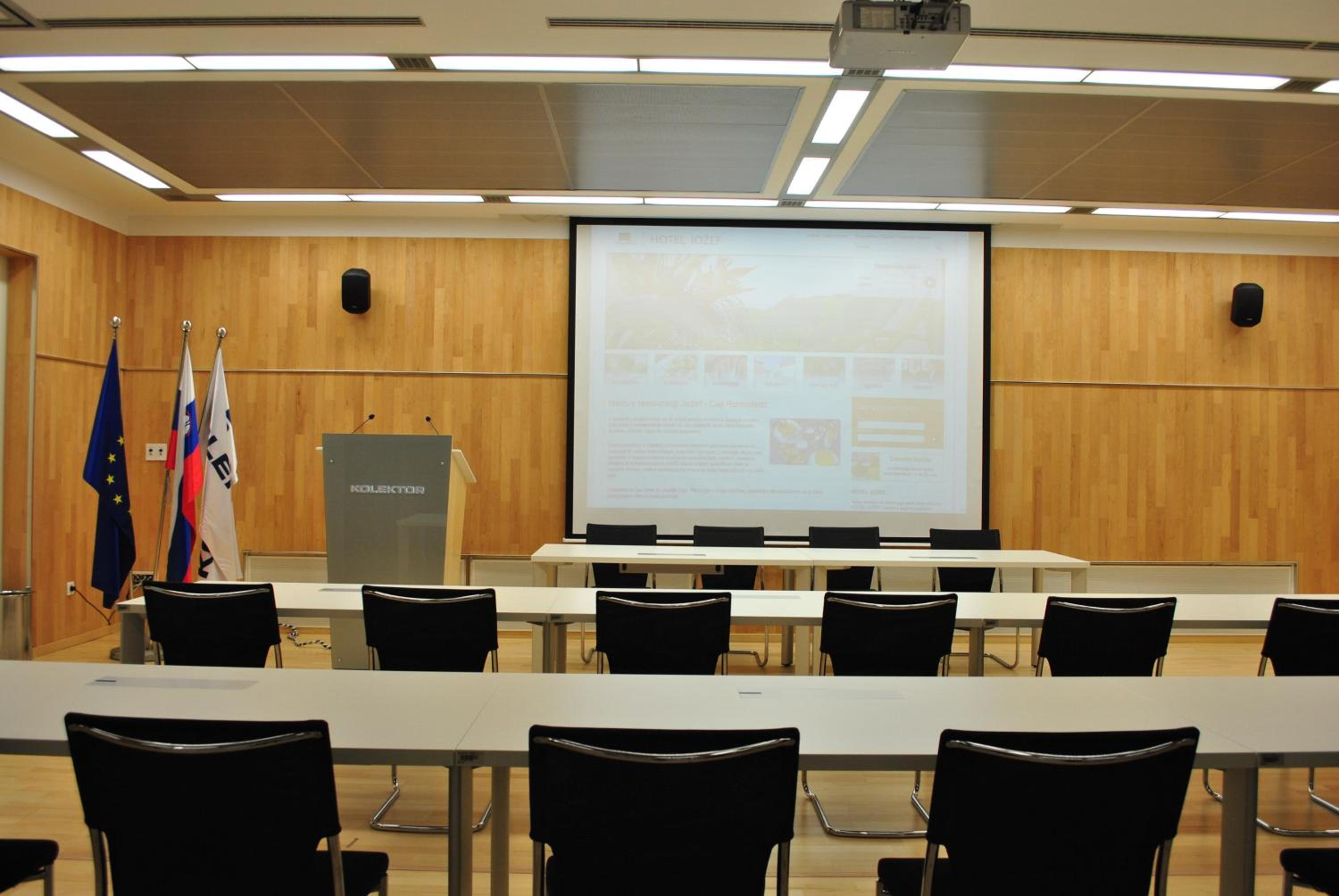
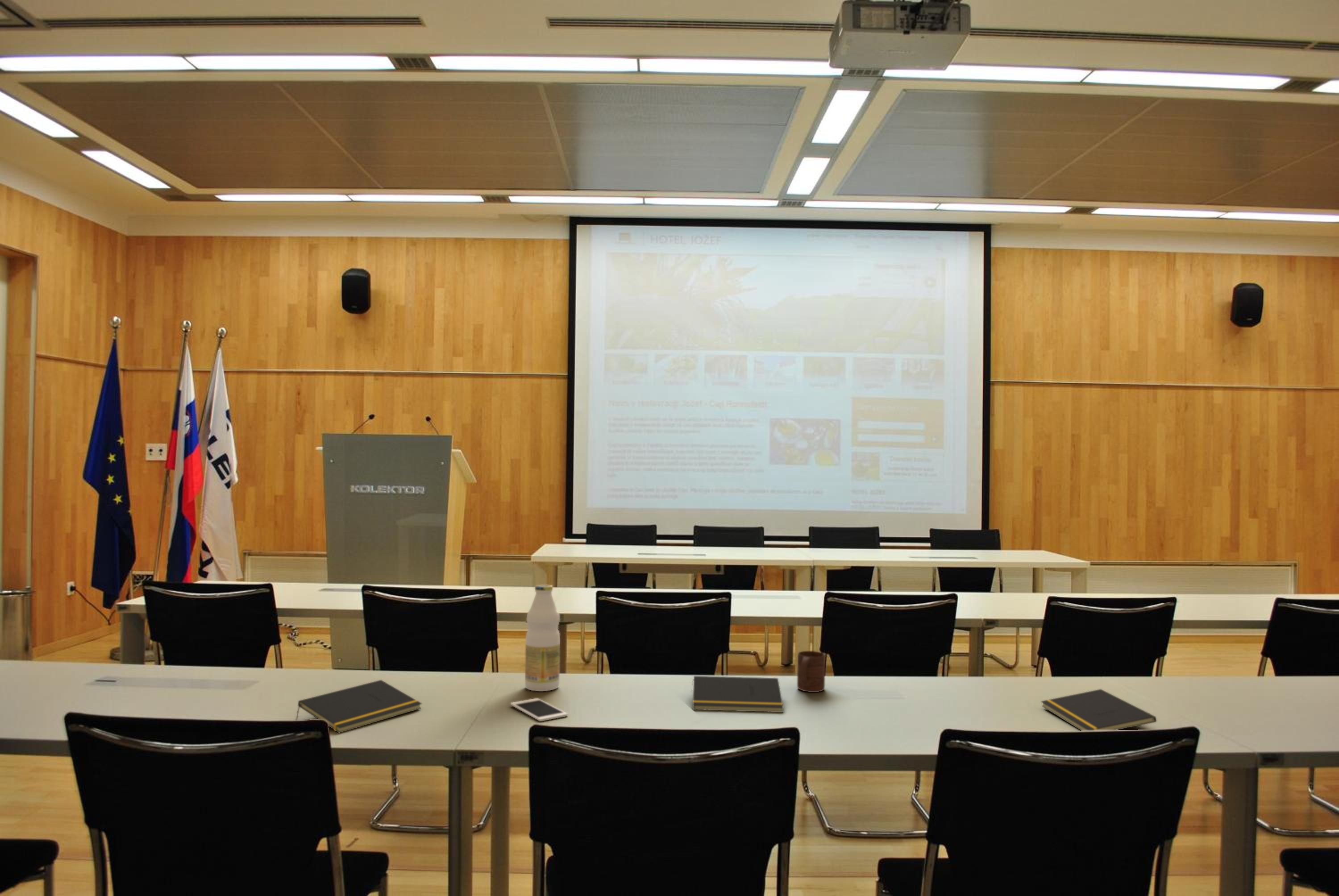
+ notepad [1040,689,1157,731]
+ bottle [524,584,561,692]
+ cell phone [510,698,568,722]
+ cup [797,651,825,693]
+ notepad [295,680,422,734]
+ notepad [690,676,784,713]
